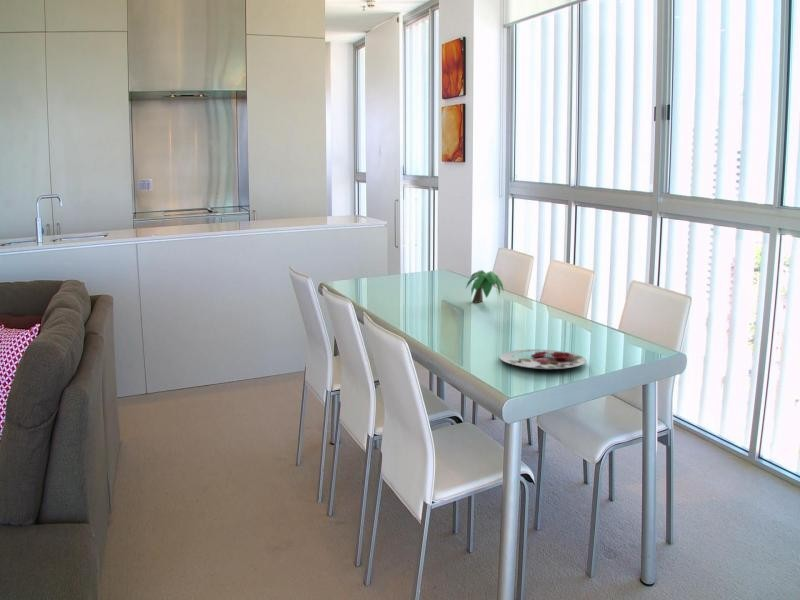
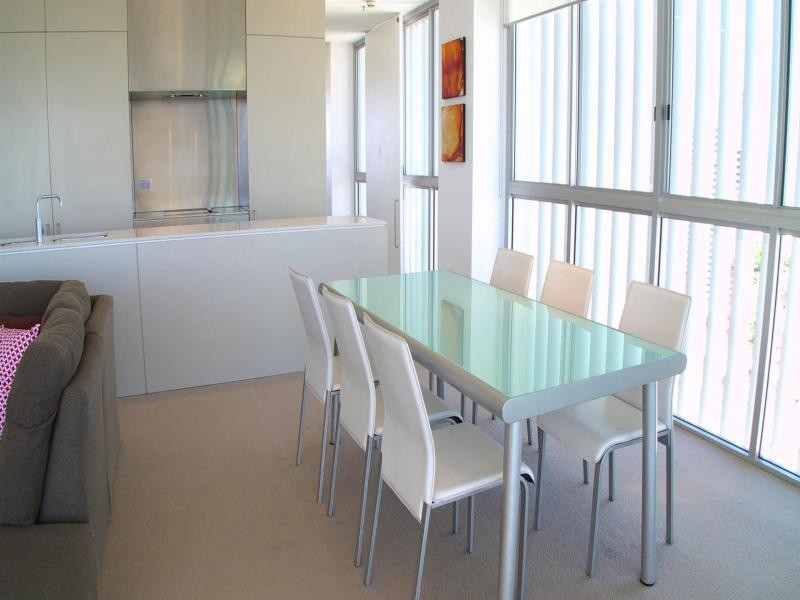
- plate [499,348,587,370]
- palm tree [465,269,505,304]
